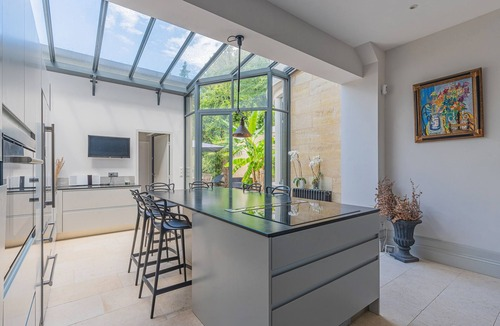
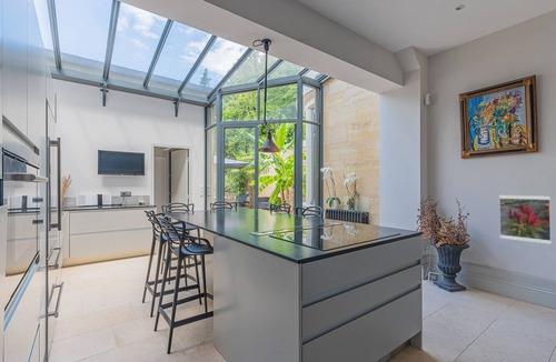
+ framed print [498,194,553,245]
